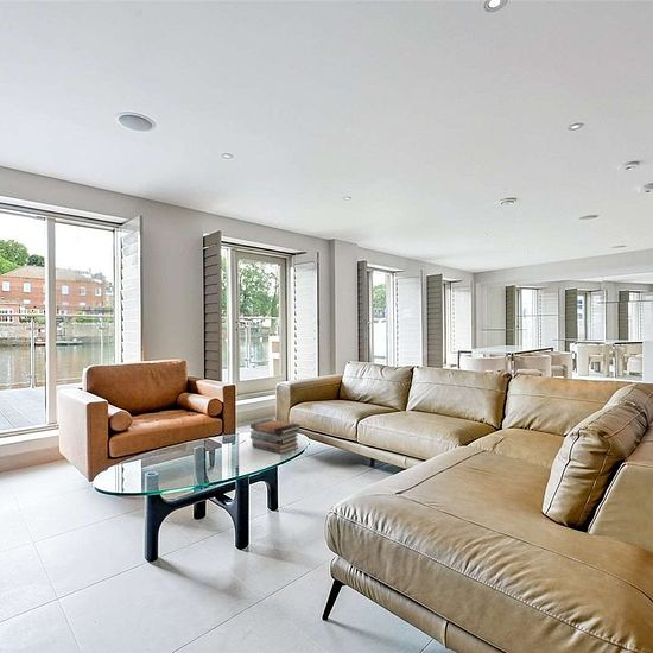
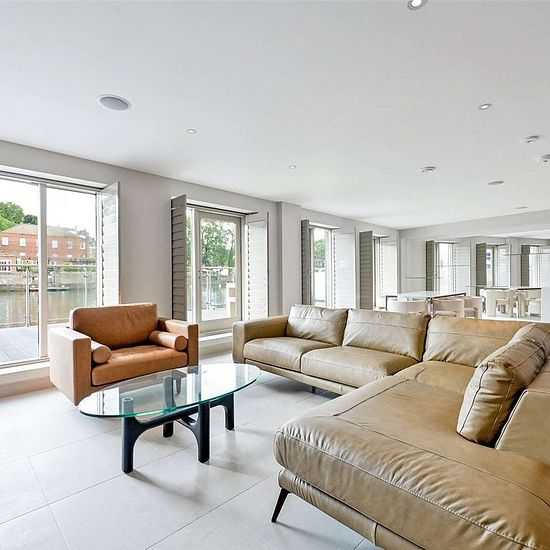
- book stack [249,418,302,455]
